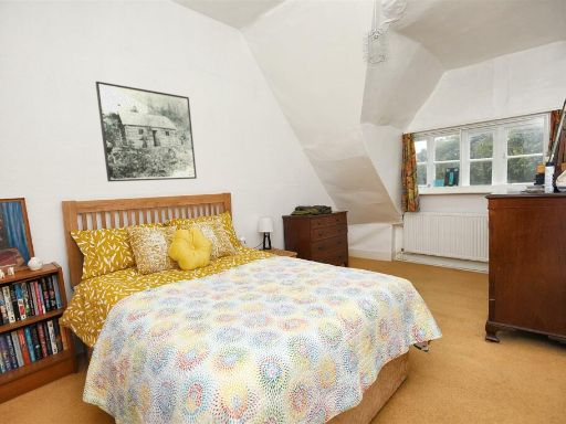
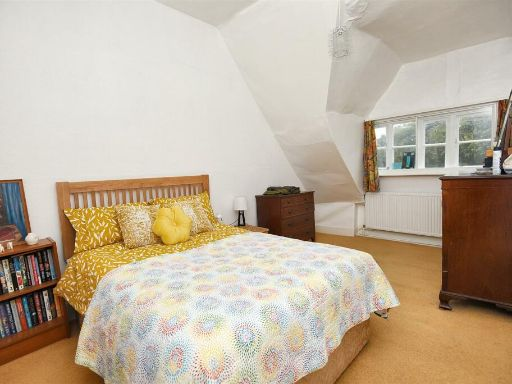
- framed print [95,81,198,182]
